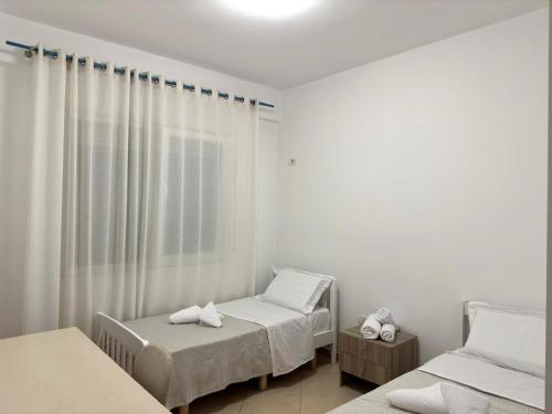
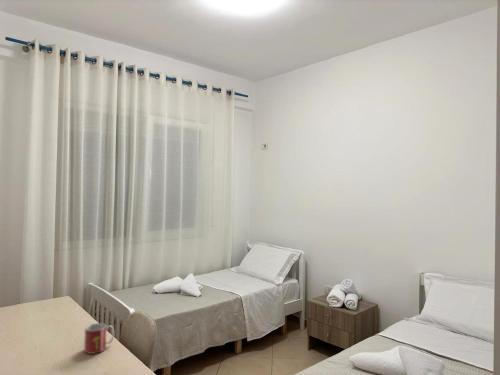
+ mug [83,322,115,355]
